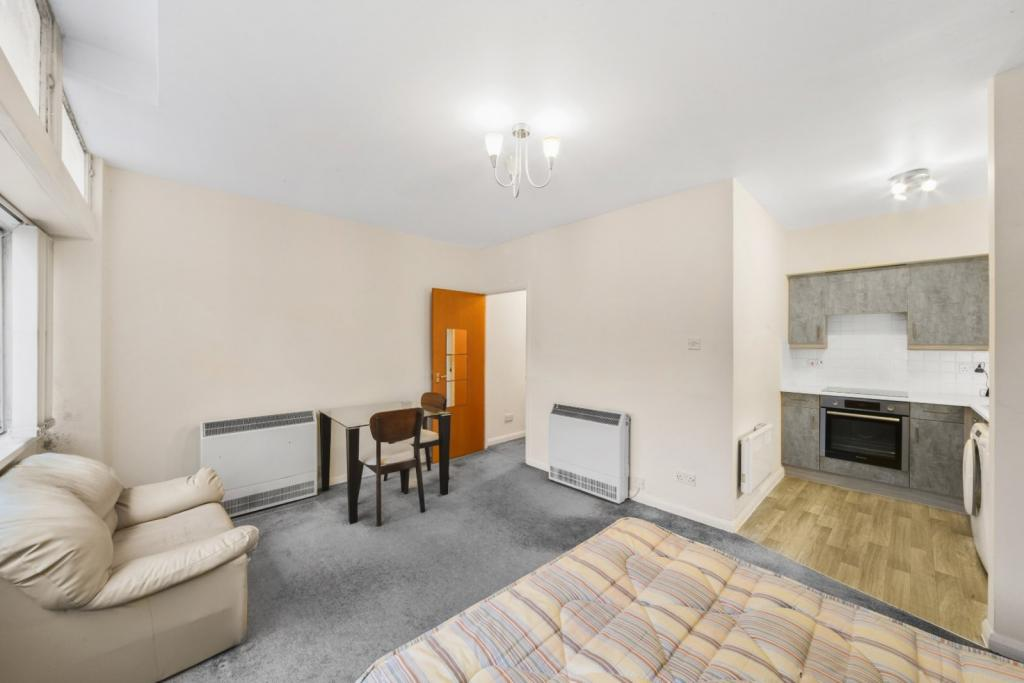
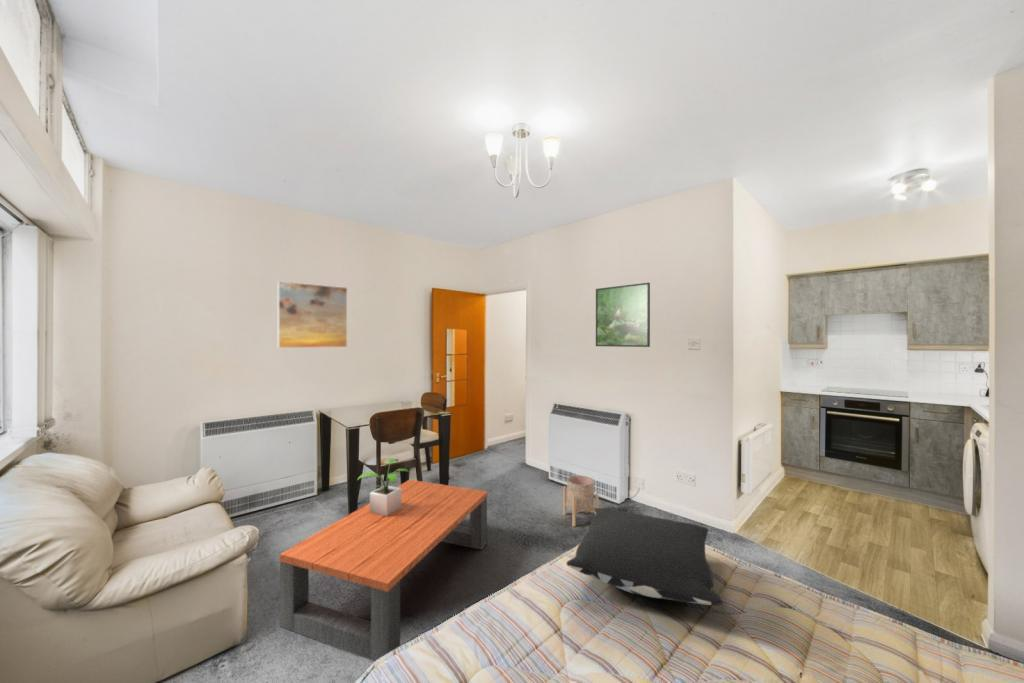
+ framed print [595,282,651,348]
+ planter [562,474,600,528]
+ potted plant [357,458,411,516]
+ coffee table [279,479,489,662]
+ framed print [277,280,348,349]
+ pillow [566,507,723,606]
